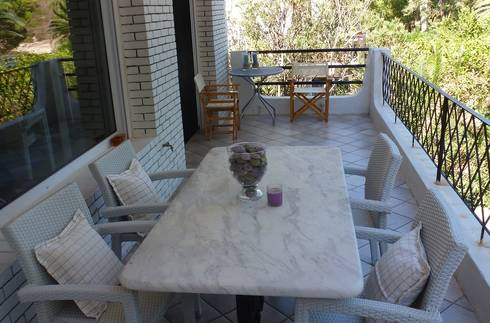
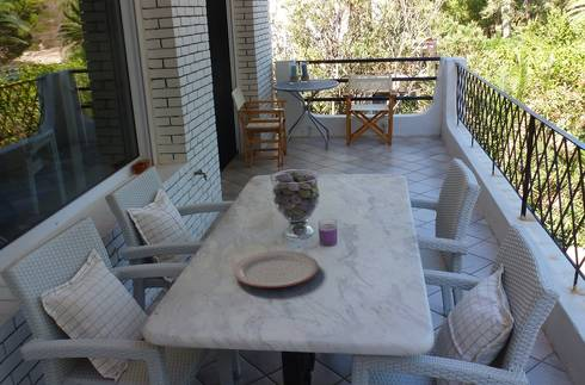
+ plate [232,250,320,288]
